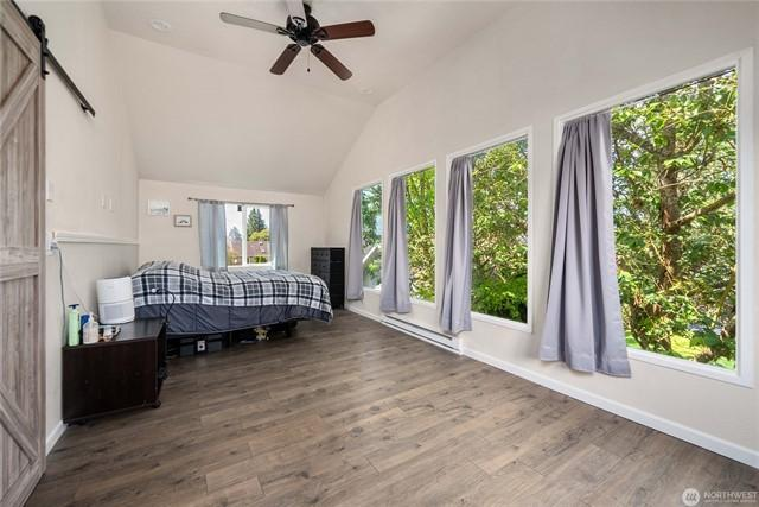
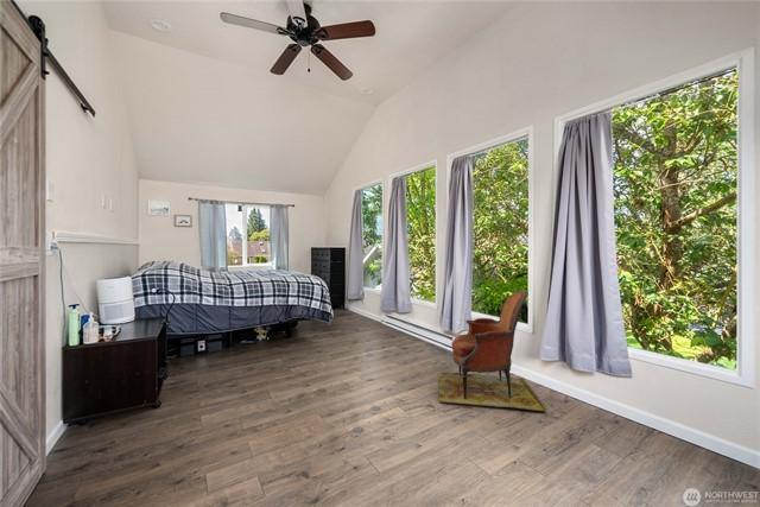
+ armchair [437,290,549,412]
